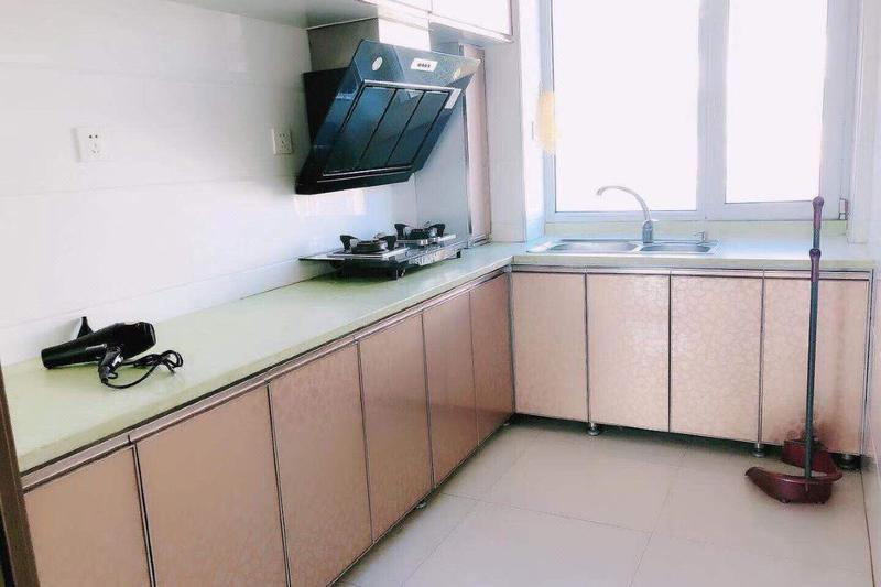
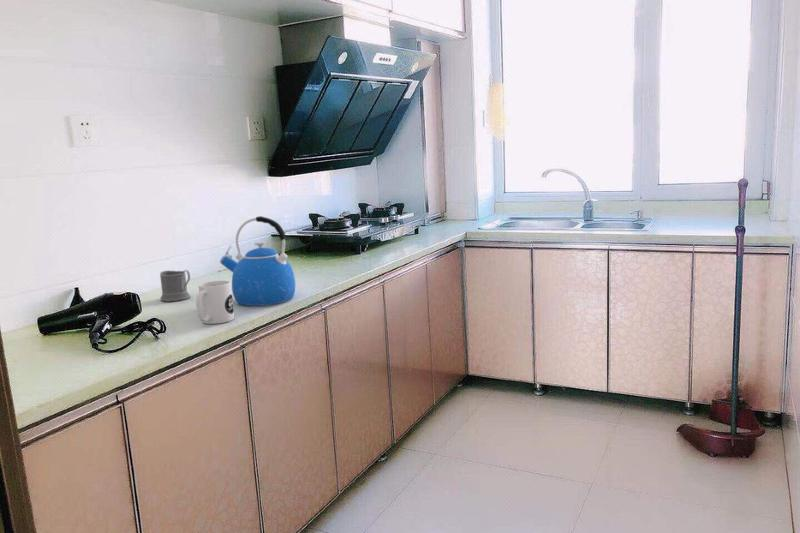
+ mug [195,280,235,325]
+ mug [159,269,191,302]
+ kettle [219,215,296,307]
